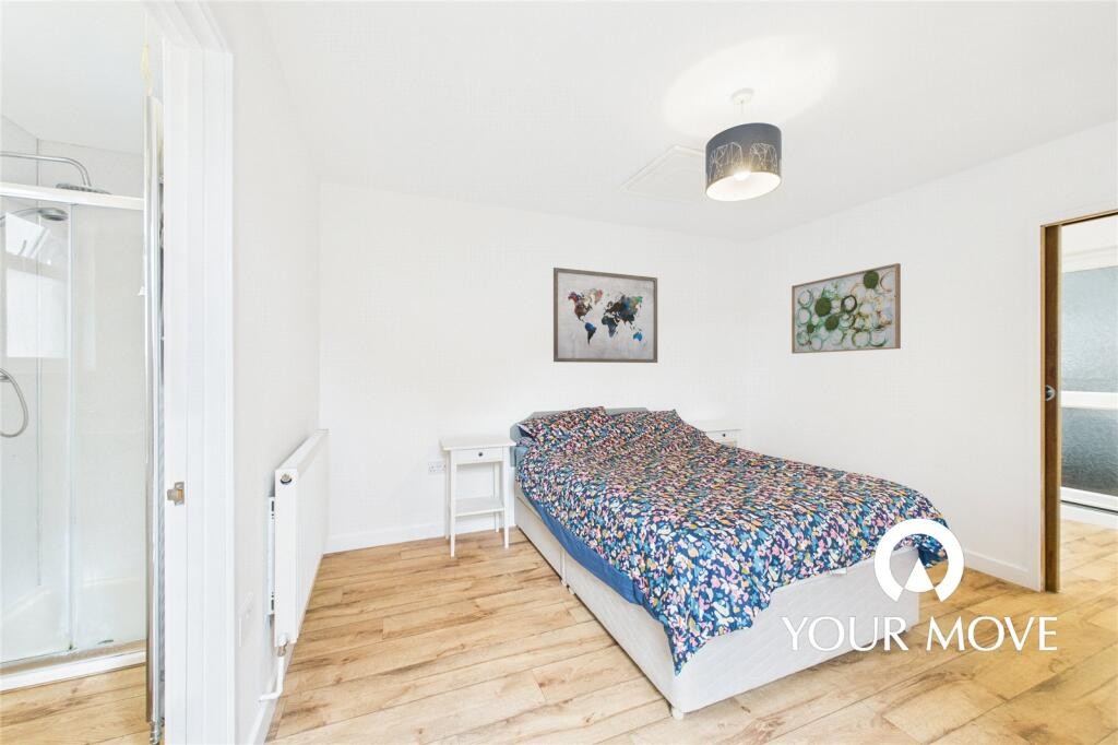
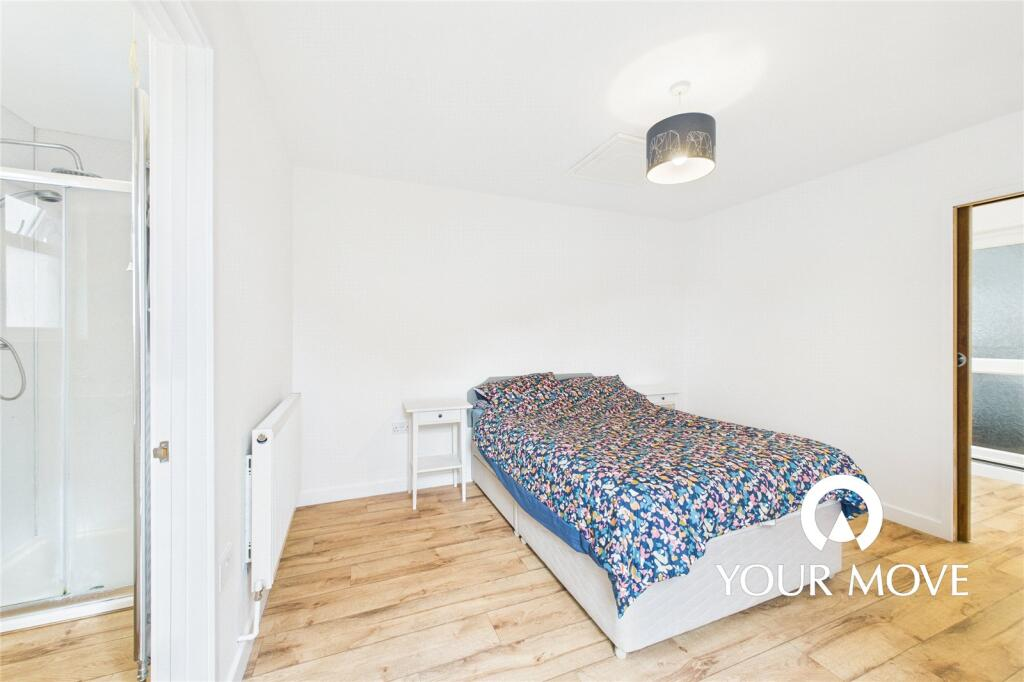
- wall art [790,262,902,355]
- wall art [552,267,658,364]
